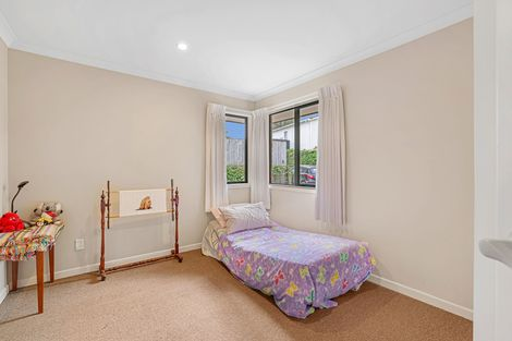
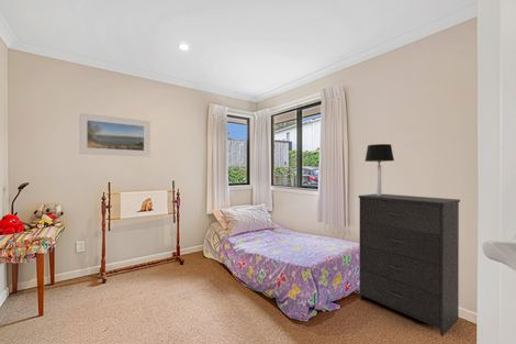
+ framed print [78,112,152,157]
+ table lamp [363,143,395,196]
+ dresser [358,192,461,337]
